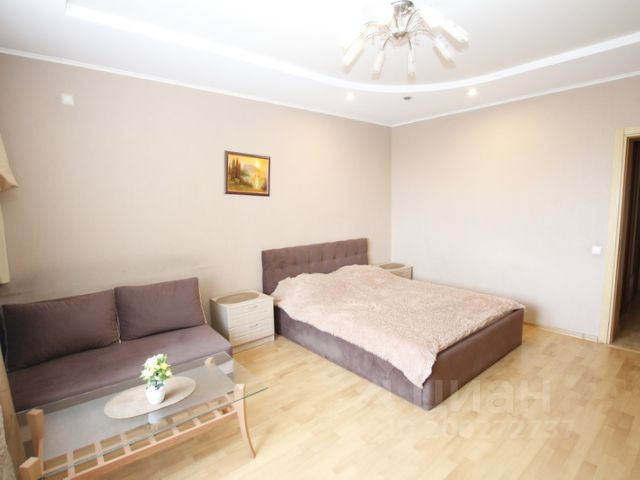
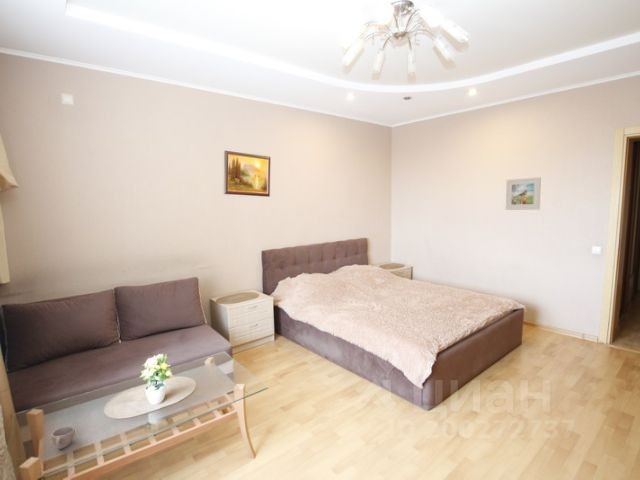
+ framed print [505,177,542,211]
+ cup [50,425,76,450]
